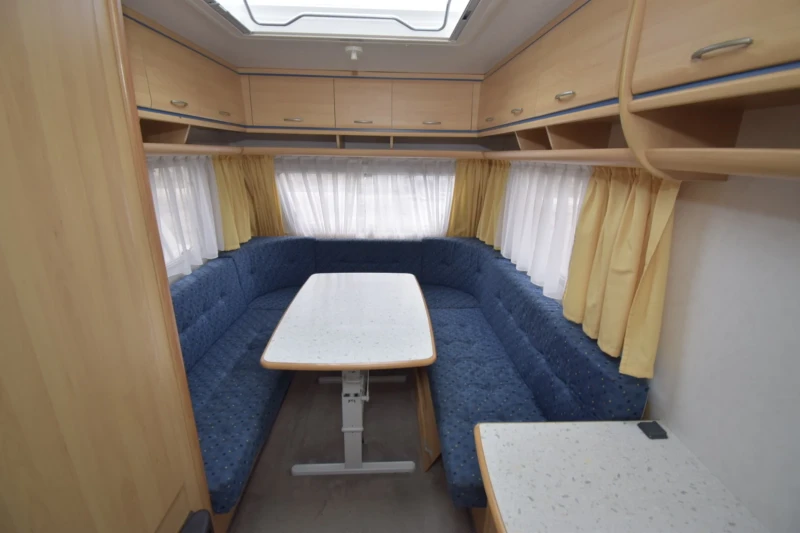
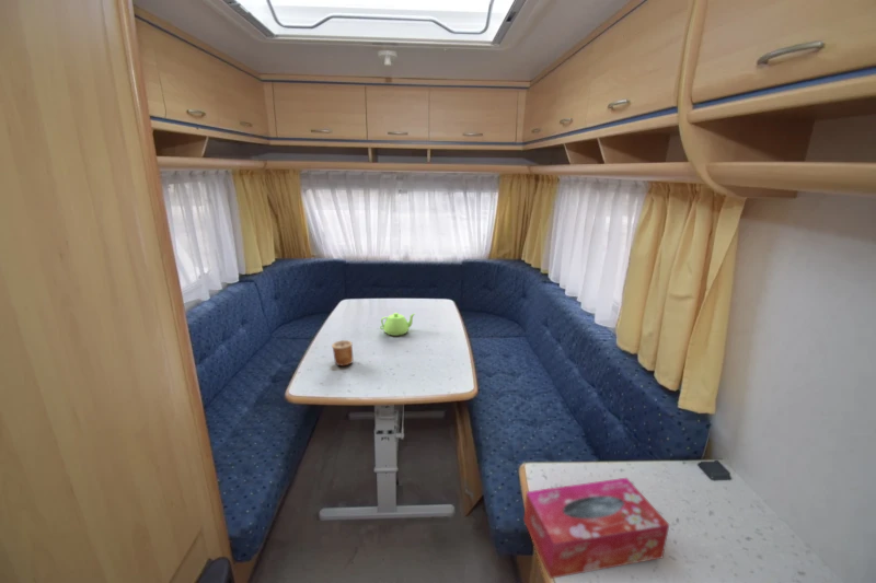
+ teapot [379,312,416,337]
+ tissue box [523,477,670,580]
+ cup [331,339,354,368]
